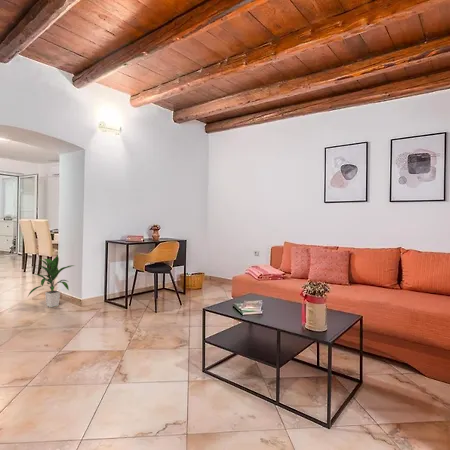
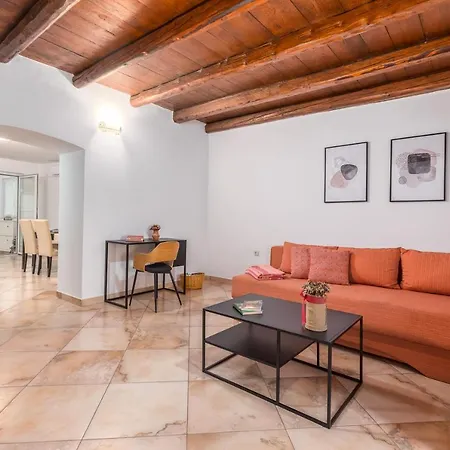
- indoor plant [27,254,75,308]
